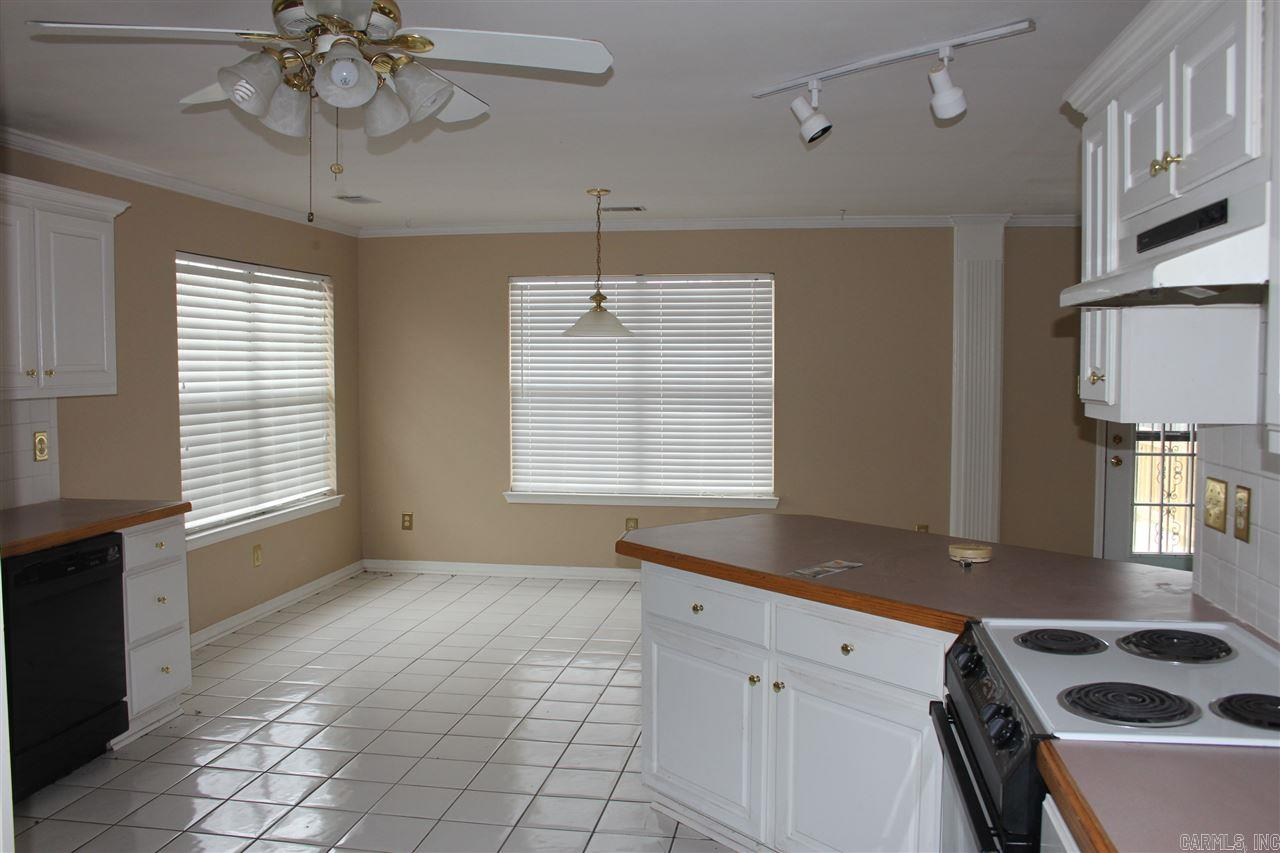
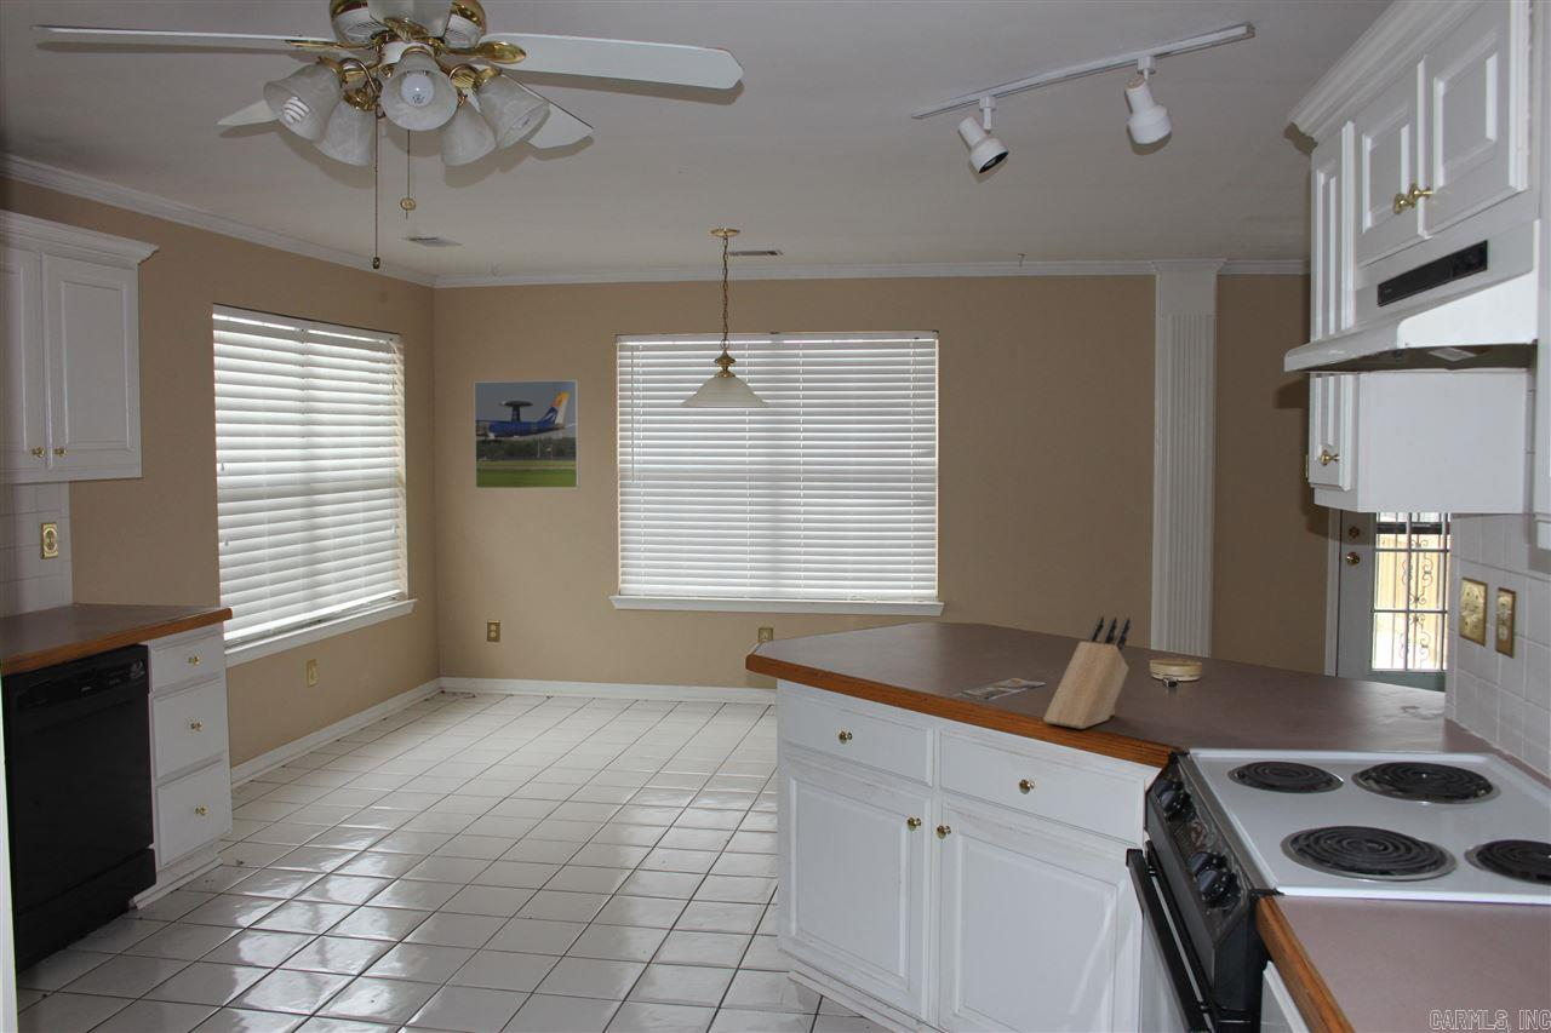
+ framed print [473,379,580,489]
+ knife block [1042,615,1132,730]
